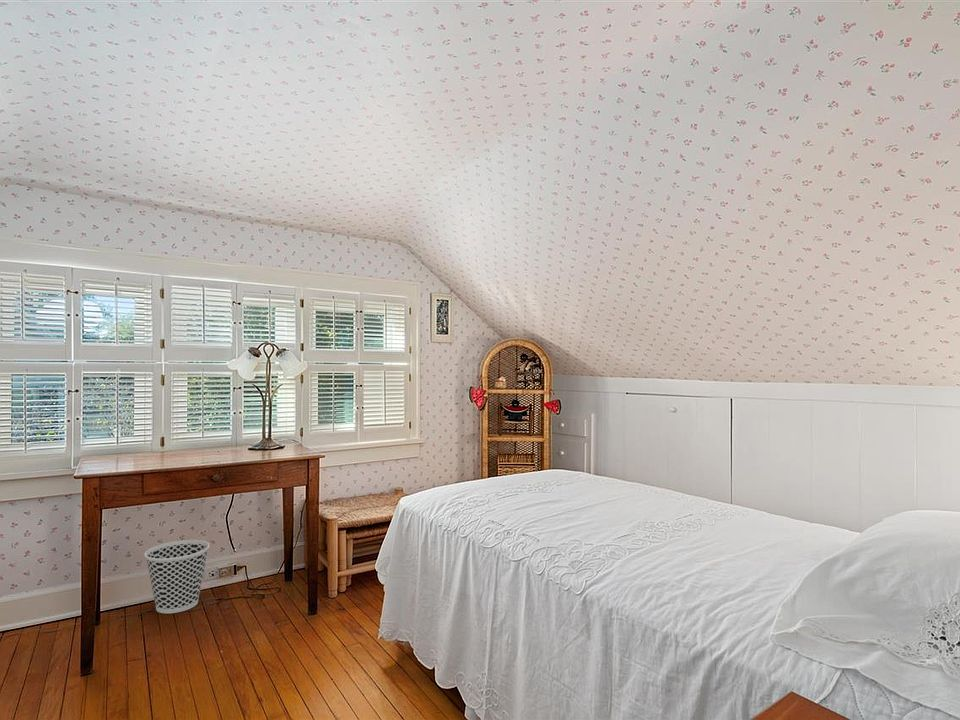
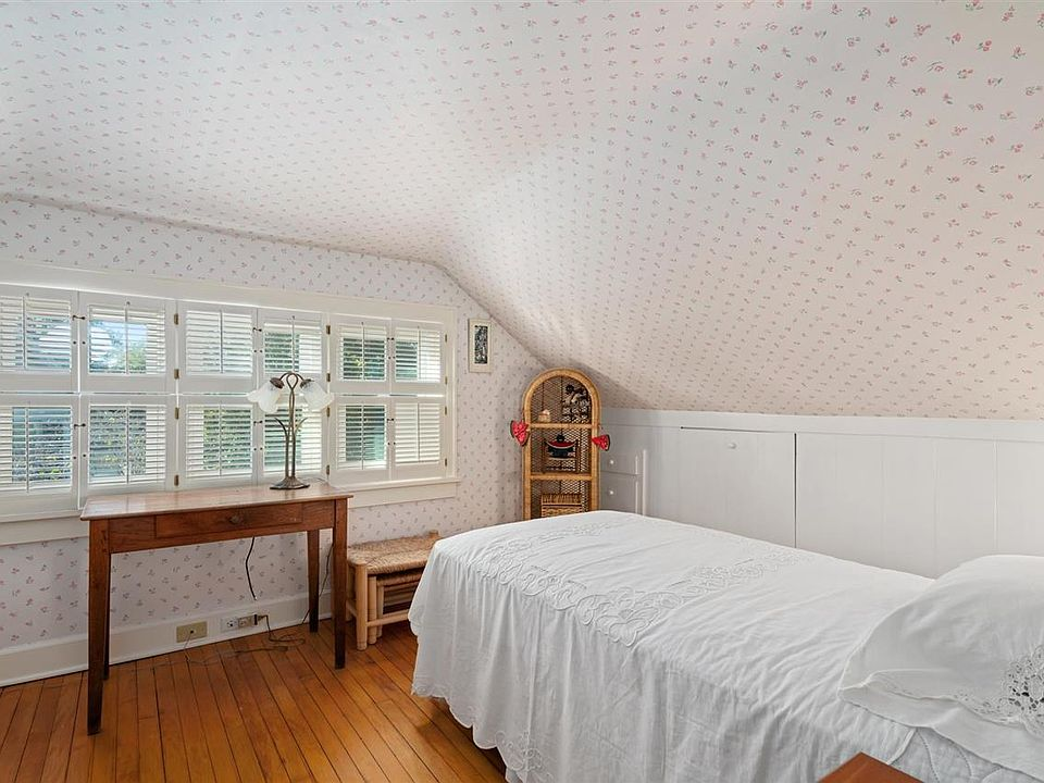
- wastebasket [144,539,210,614]
